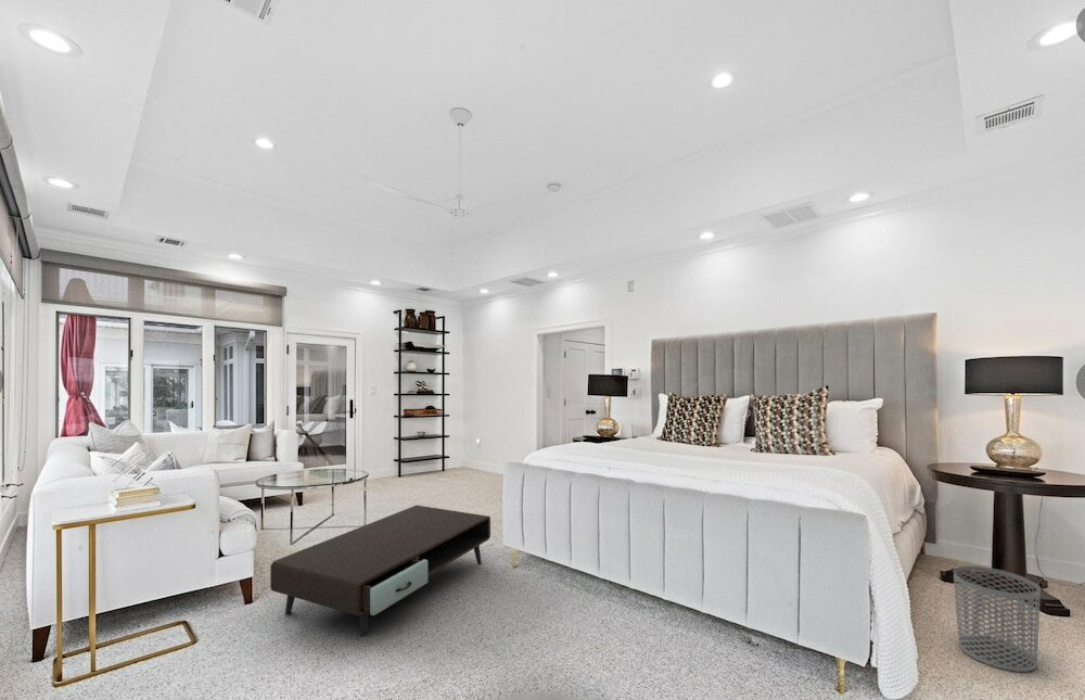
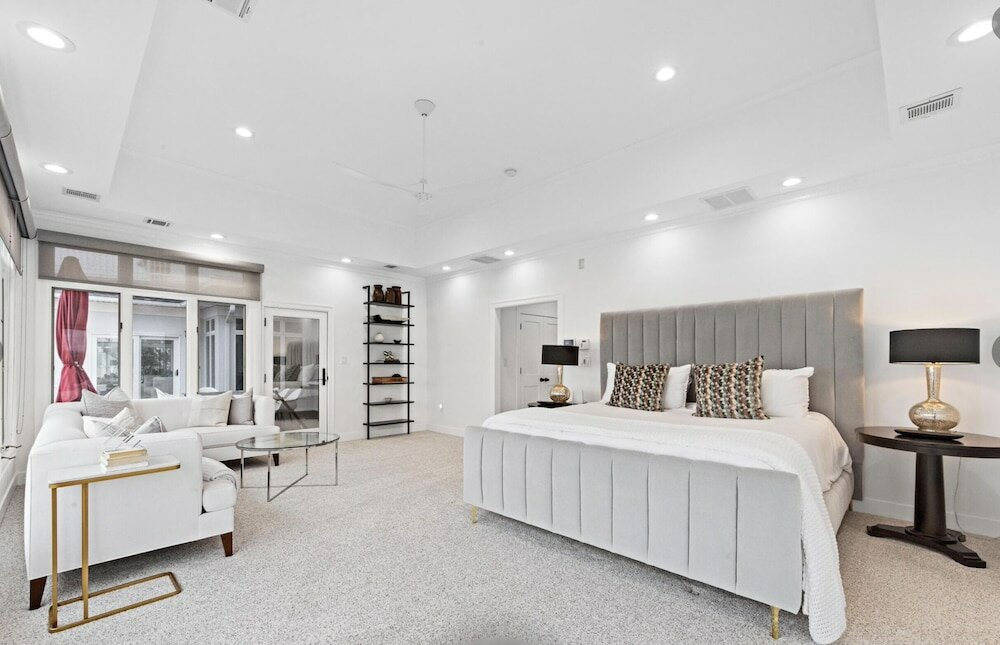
- coffee table [269,505,492,638]
- waste bin [953,564,1042,673]
